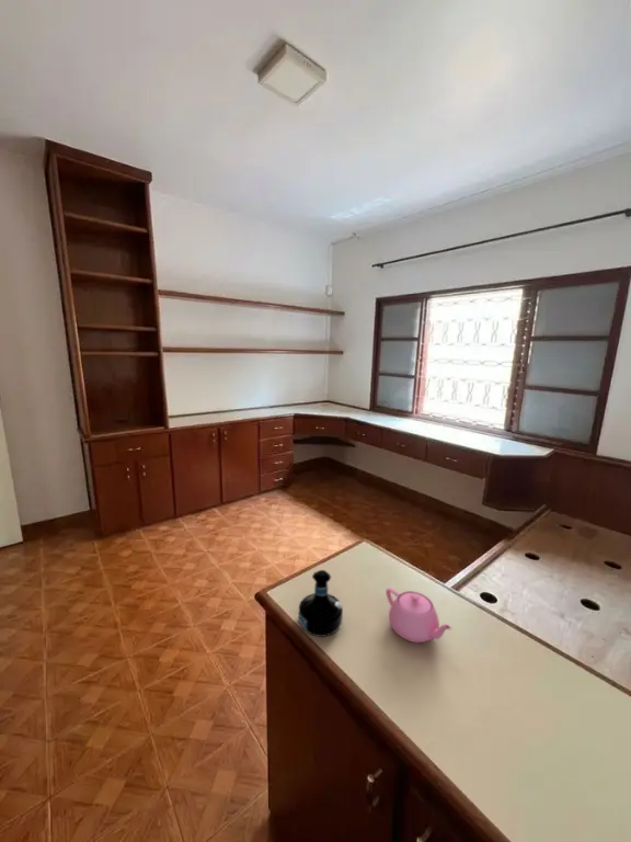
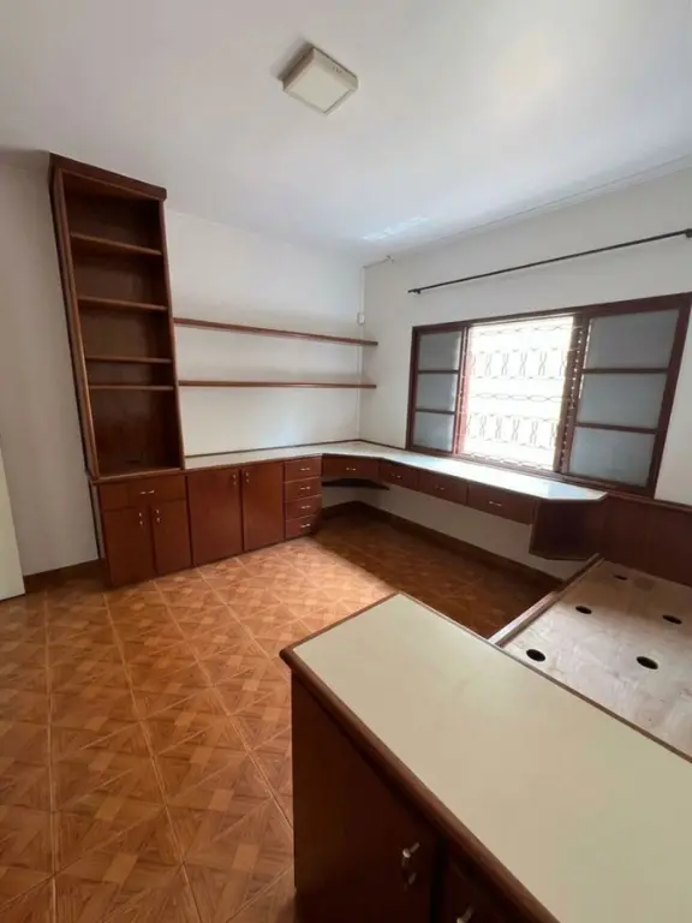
- tequila bottle [298,569,344,638]
- teapot [385,587,454,644]
